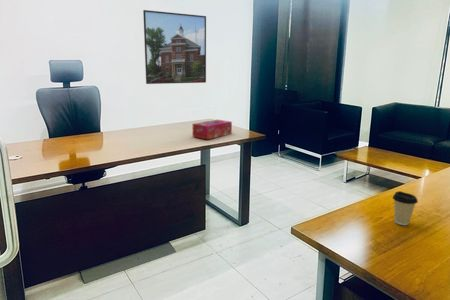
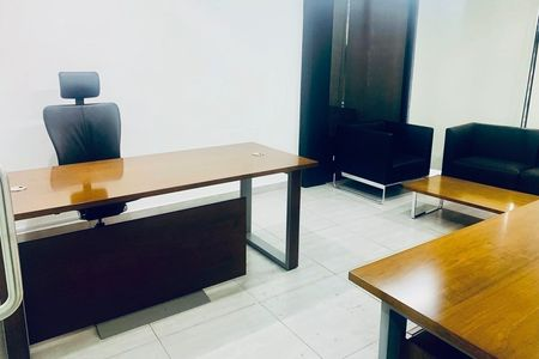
- coffee cup [392,190,419,226]
- tissue box [192,119,233,140]
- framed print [142,9,207,85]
